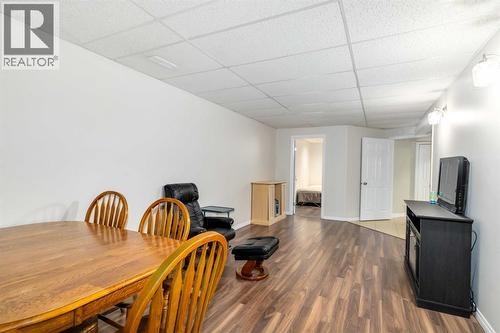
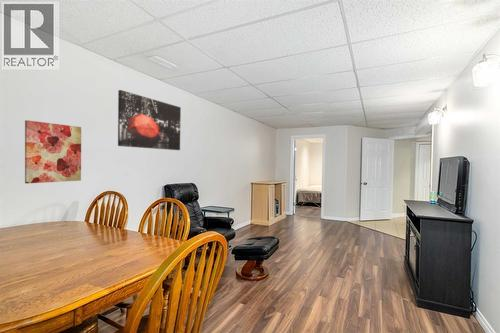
+ wall art [117,89,182,151]
+ wall art [24,119,82,185]
